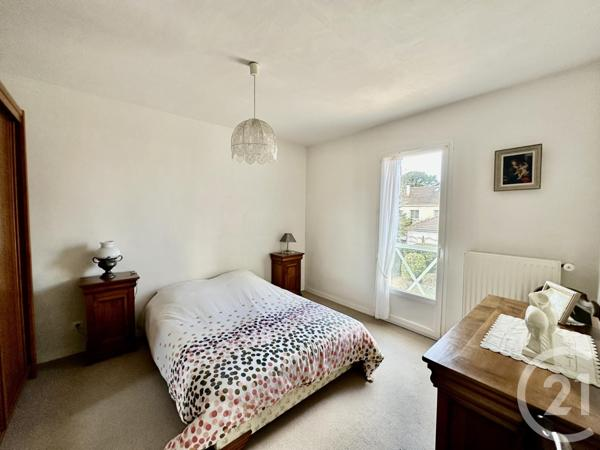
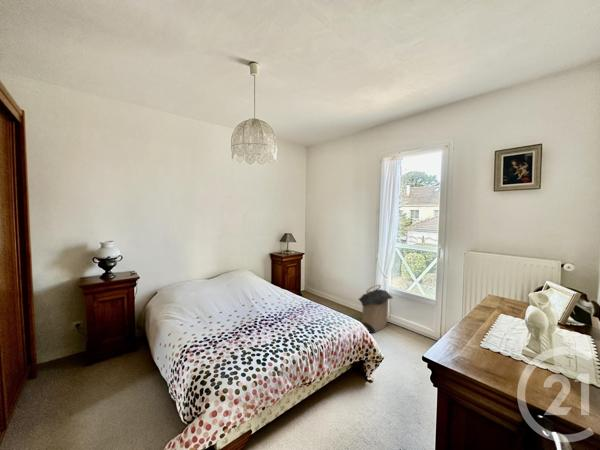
+ laundry hamper [358,284,394,334]
